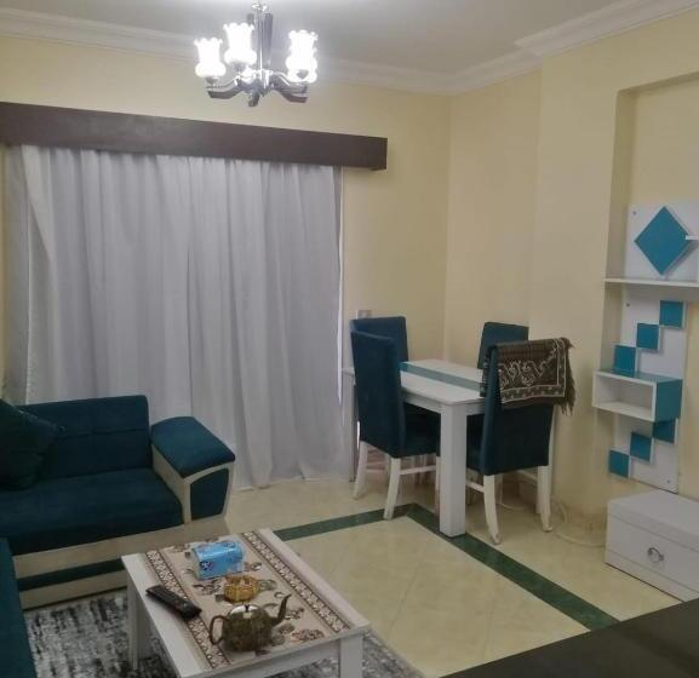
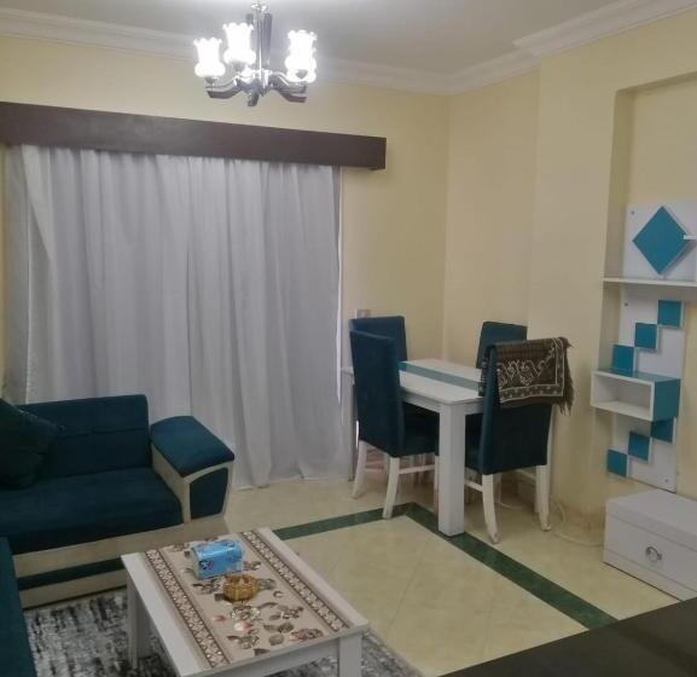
- teapot [207,592,293,653]
- remote control [144,584,204,620]
